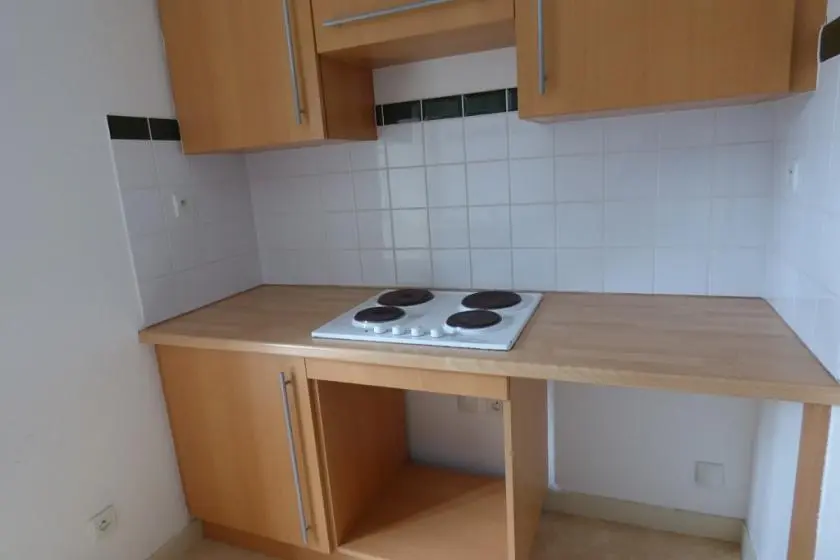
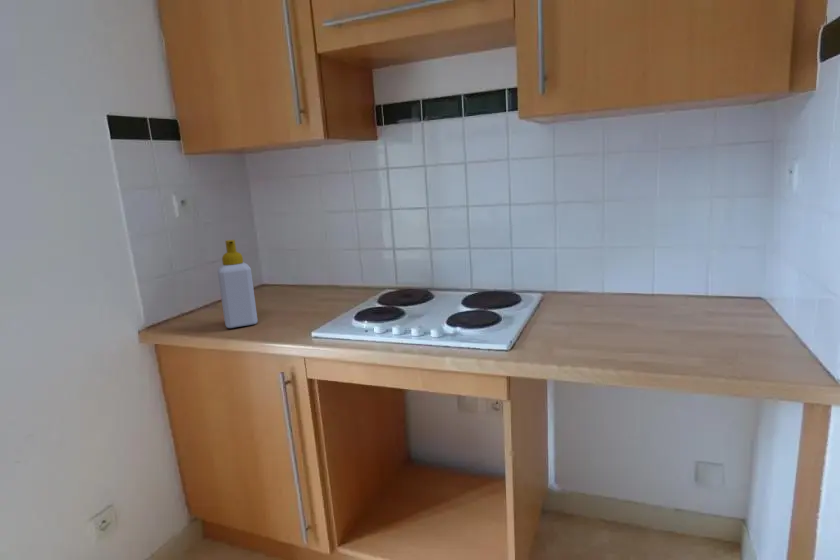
+ soap bottle [216,239,259,329]
